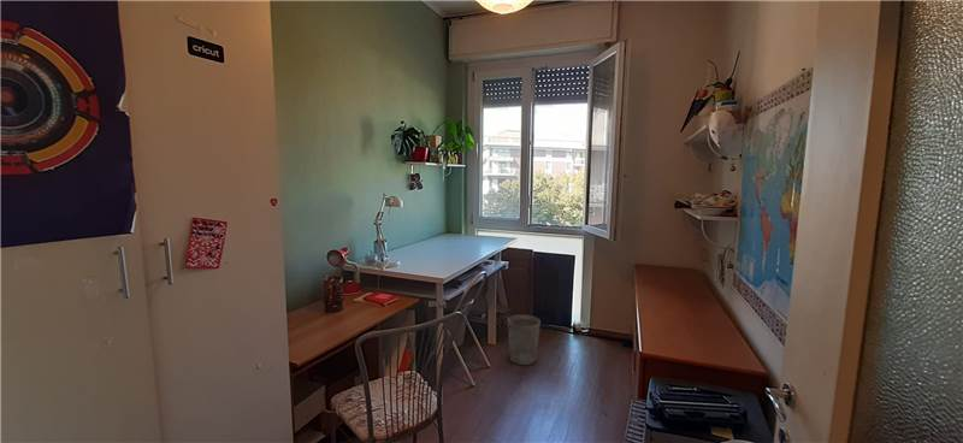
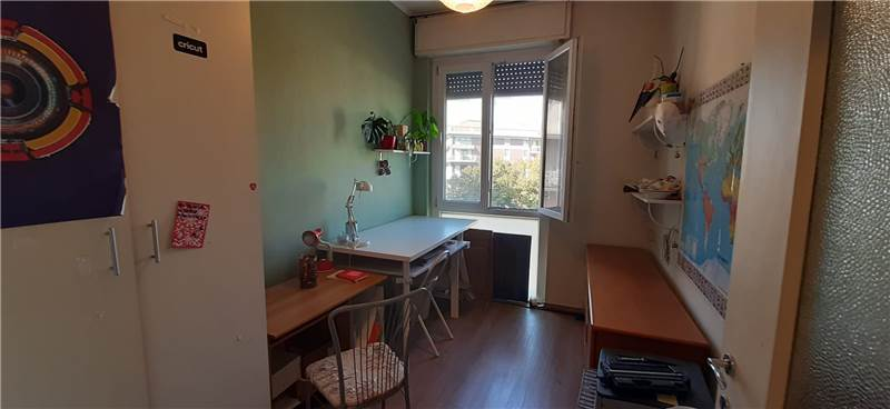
- wastebasket [507,314,542,366]
